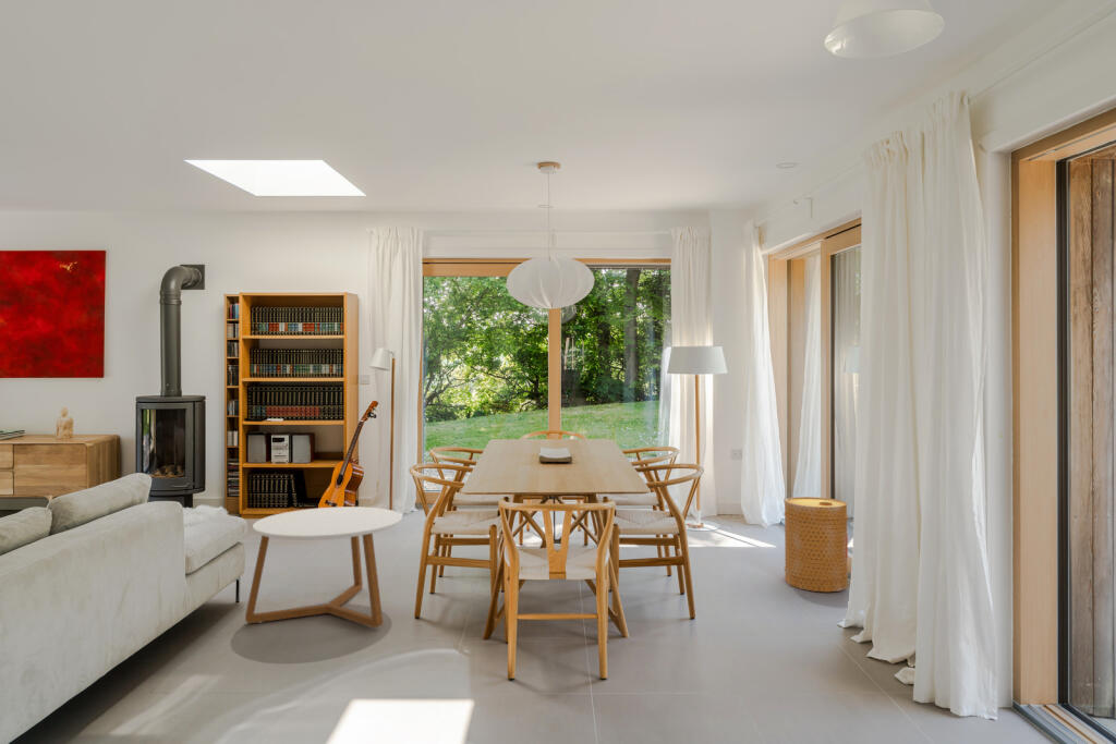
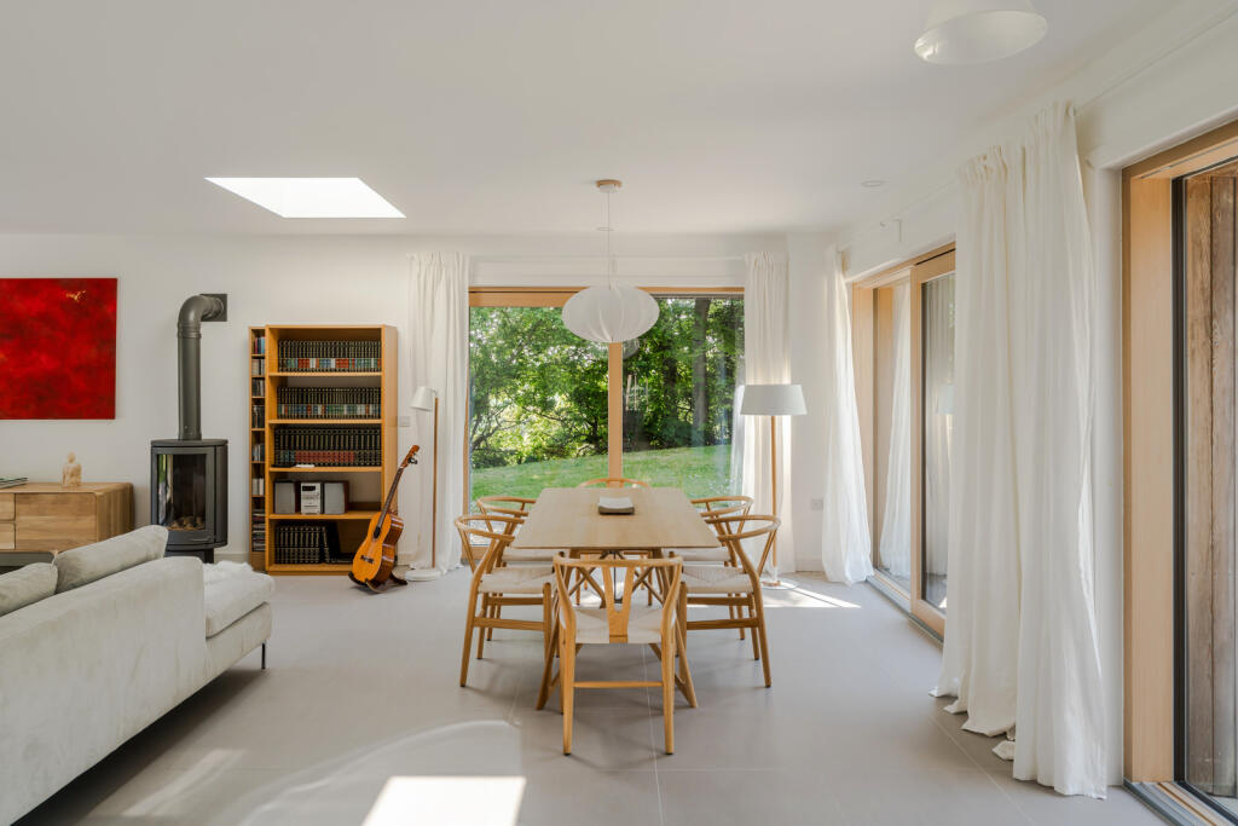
- basket [783,496,849,593]
- coffee table [244,505,403,629]
